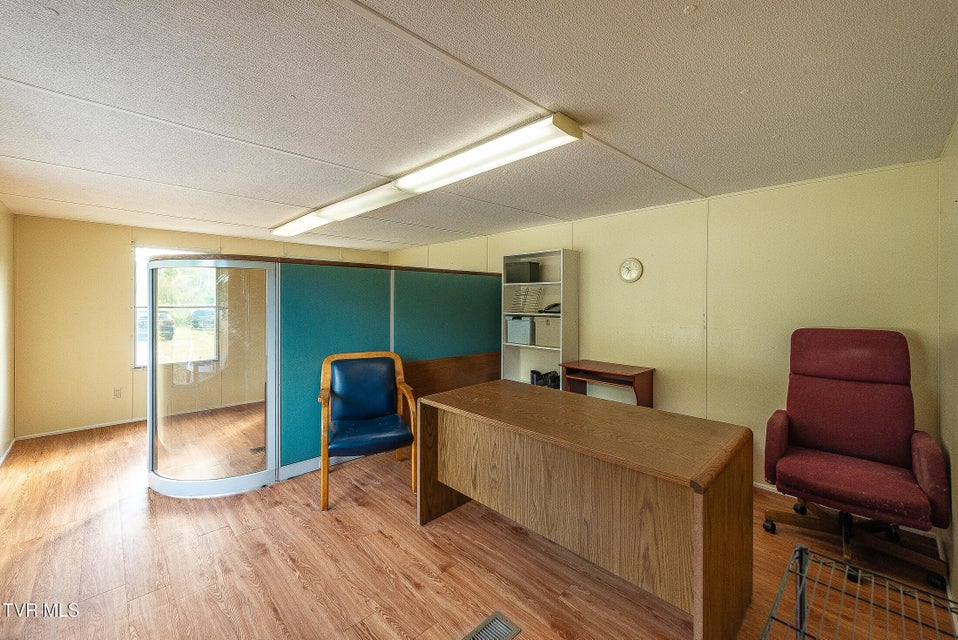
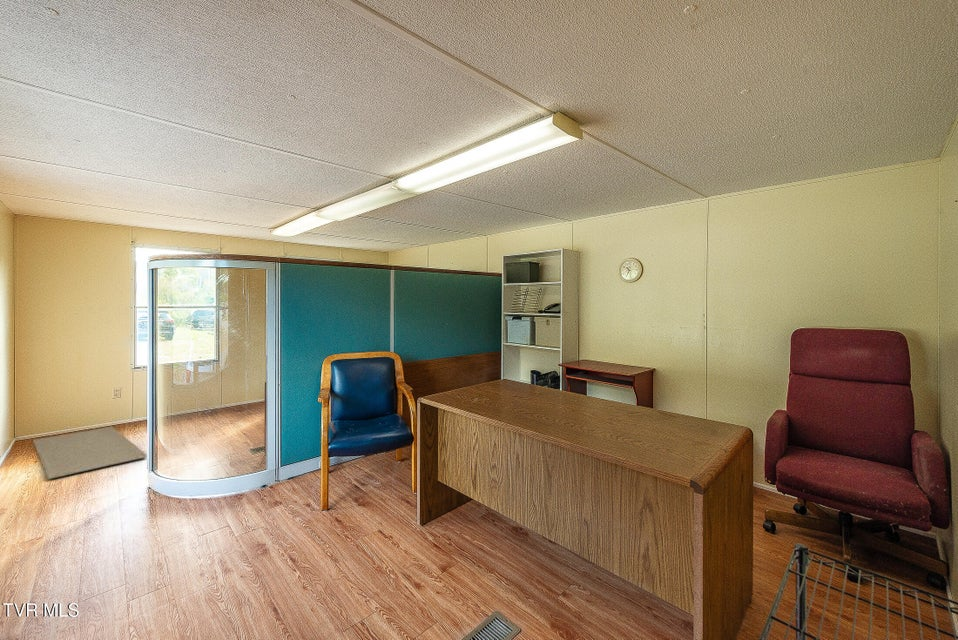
+ rug [32,426,147,480]
